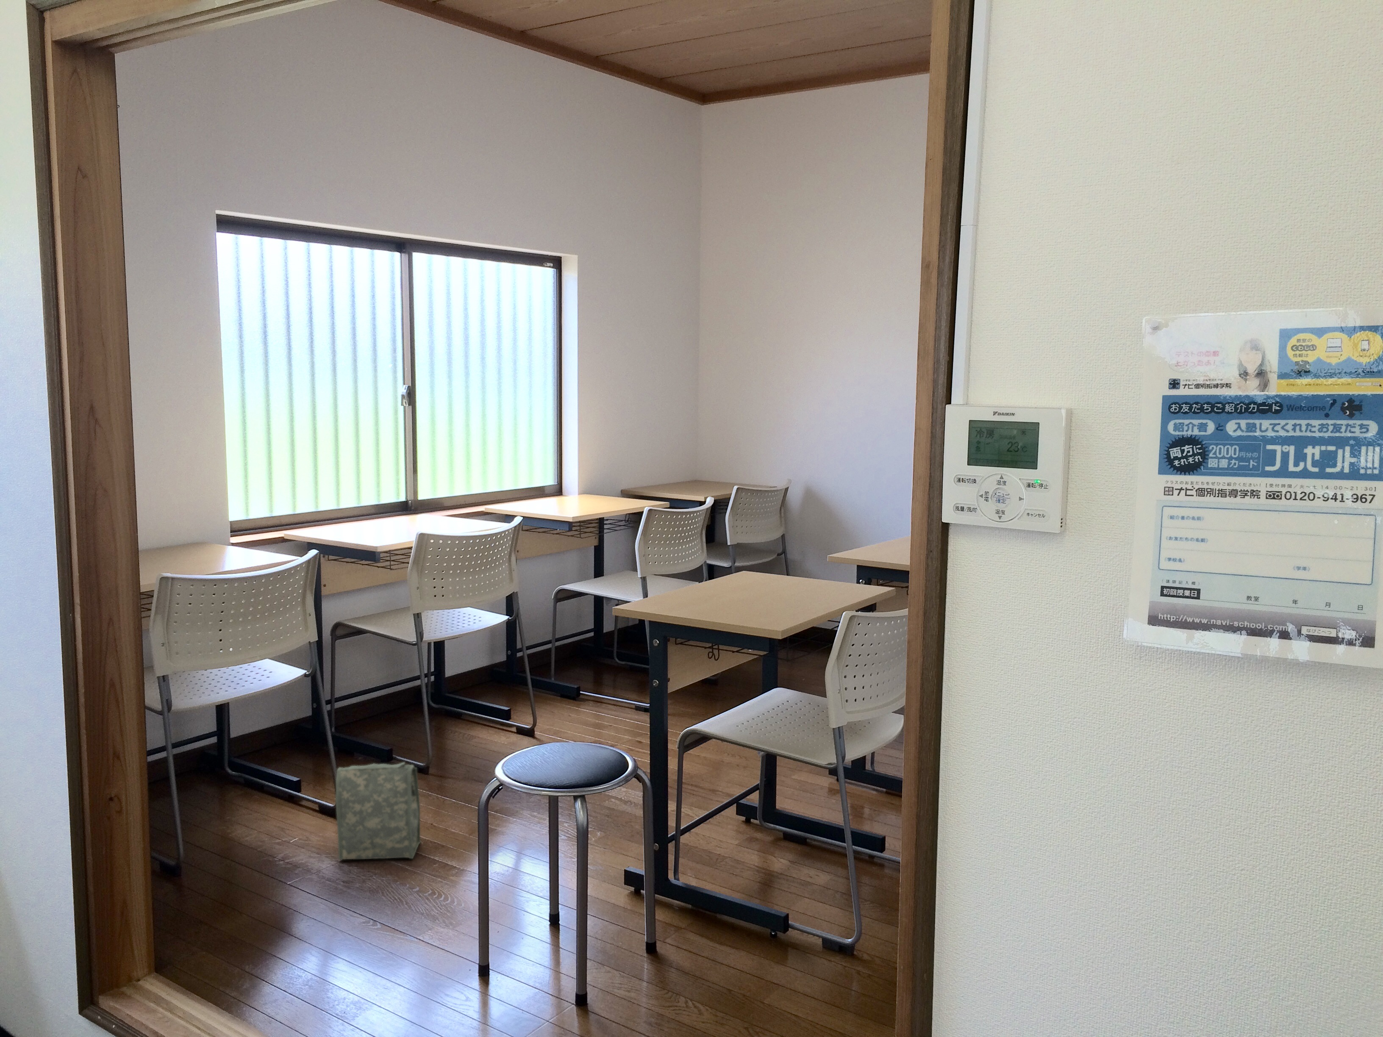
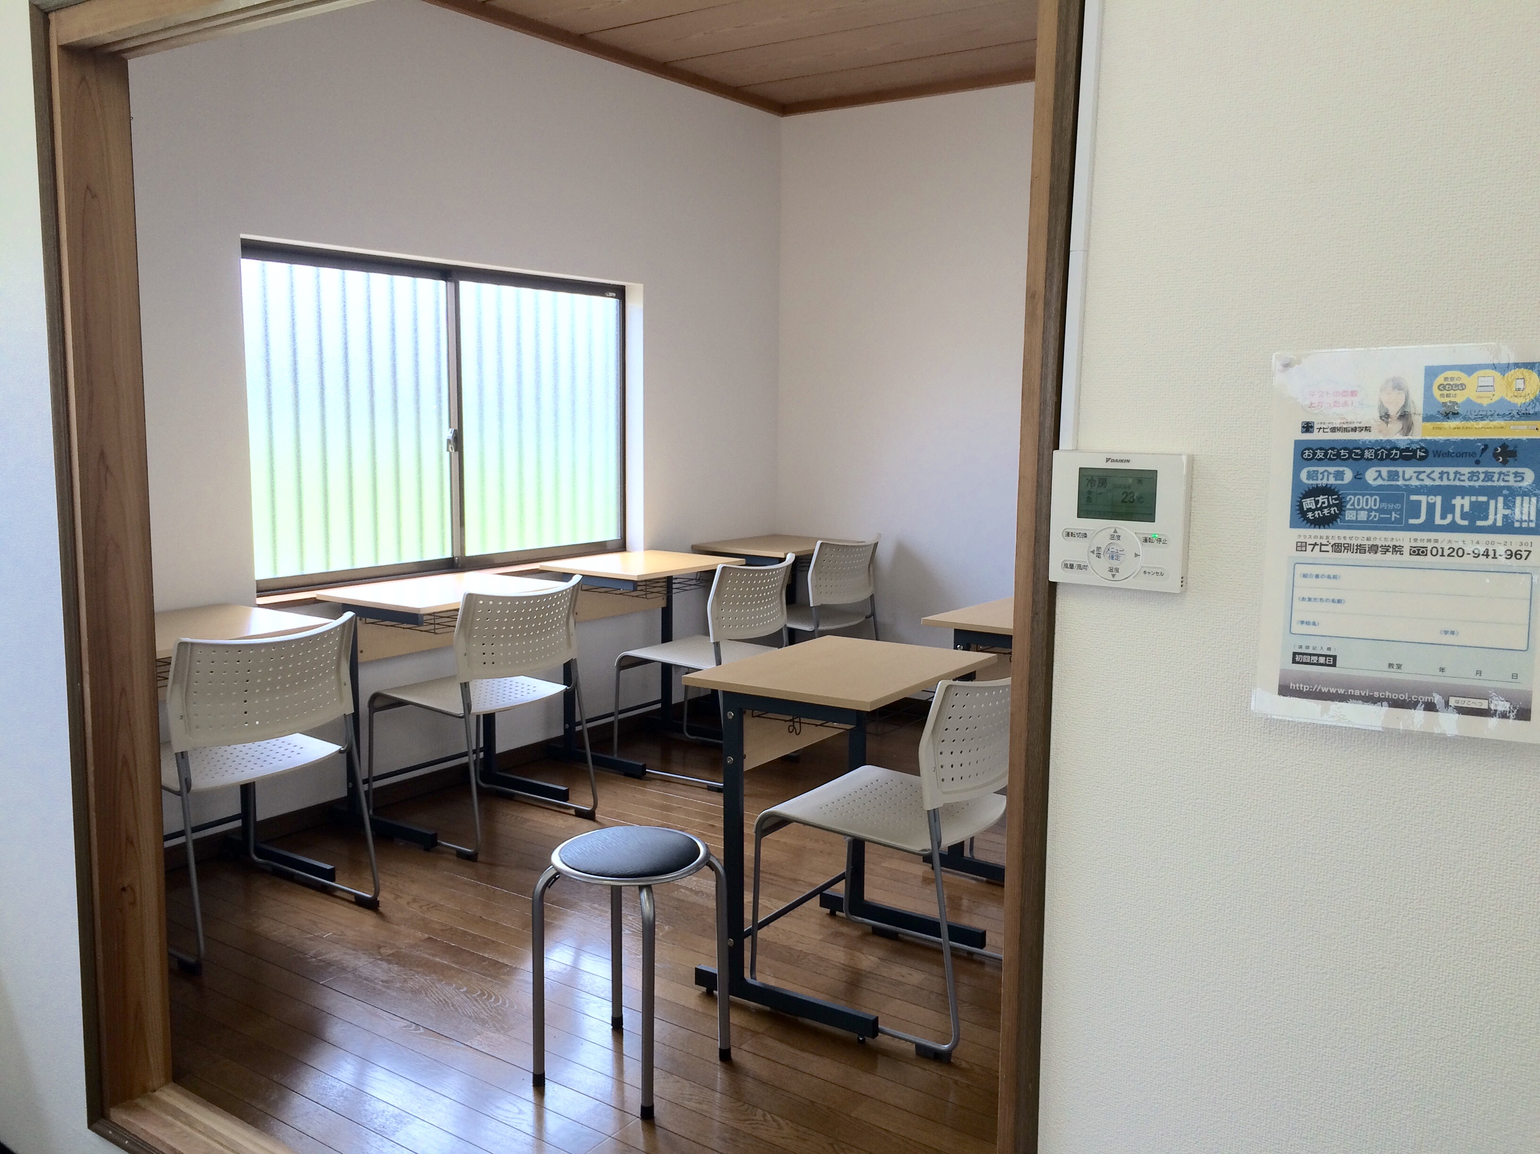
- bag [335,761,421,861]
